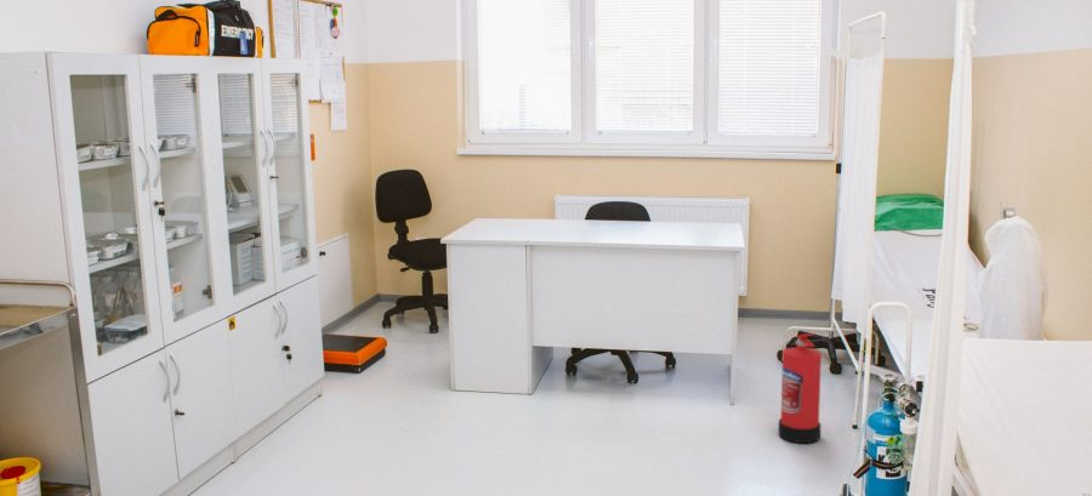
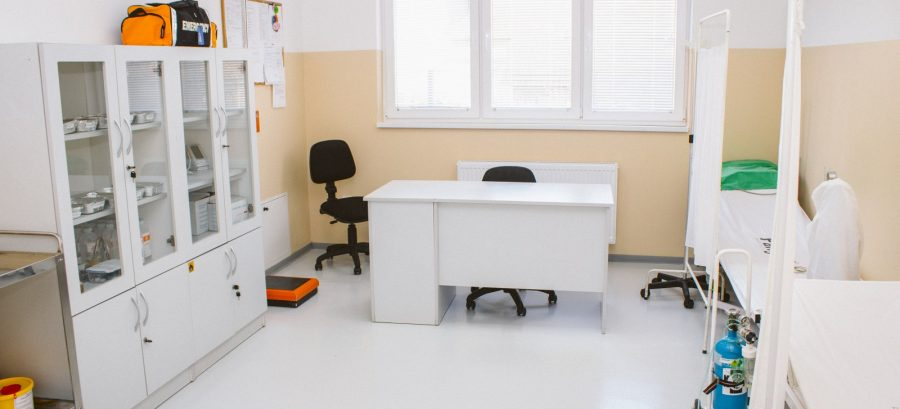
- fire extinguisher [778,332,823,444]
